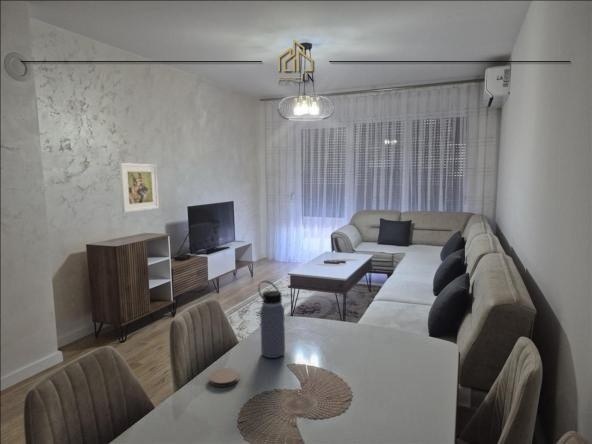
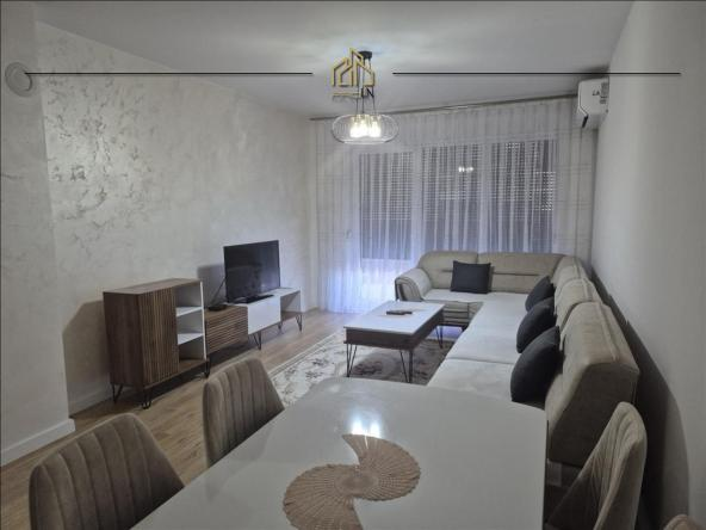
- water bottle [257,280,286,359]
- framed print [118,162,160,213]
- coaster [208,367,240,388]
